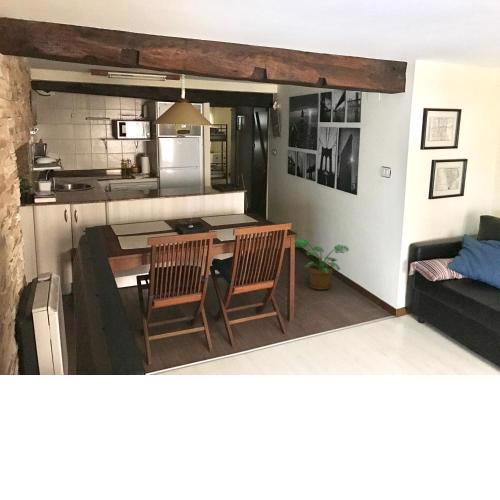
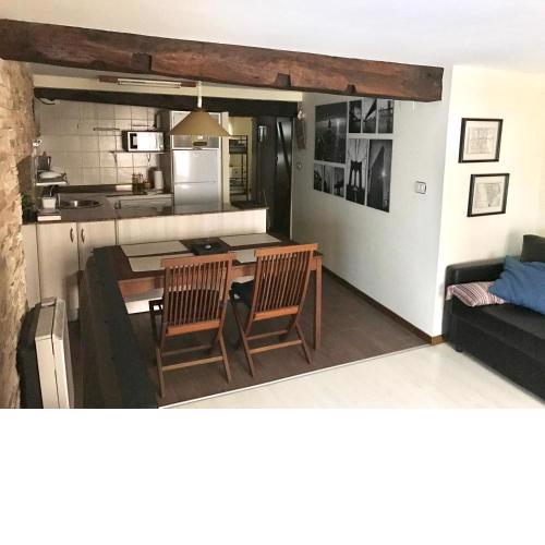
- potted plant [294,237,350,291]
